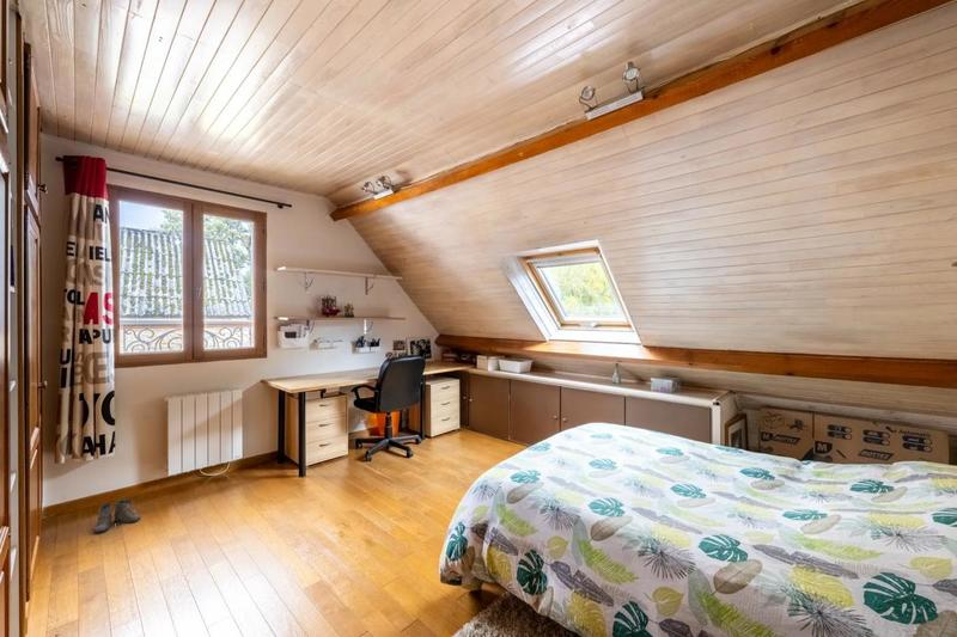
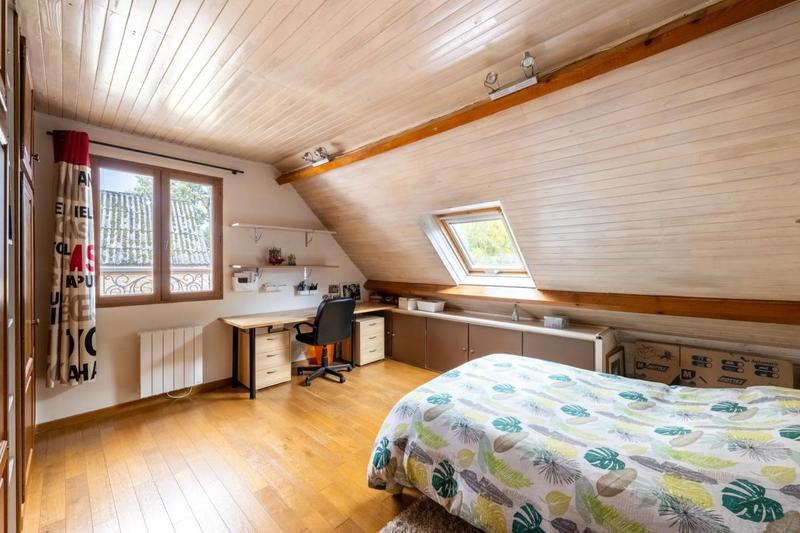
- boots [89,498,141,534]
